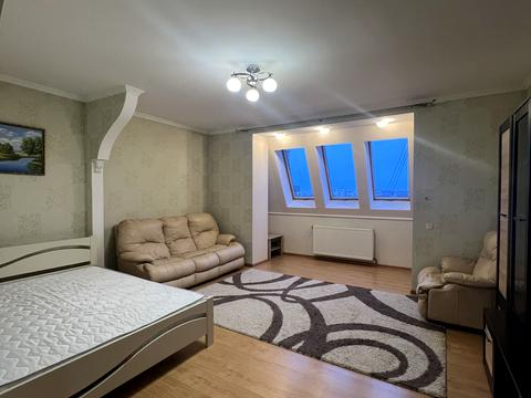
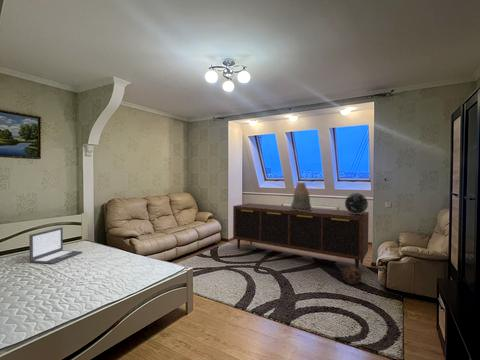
+ decorative globe [344,192,369,214]
+ soccer ball [341,265,362,285]
+ decorative urn [290,181,313,211]
+ laptop [28,226,83,265]
+ sideboard [232,202,370,270]
